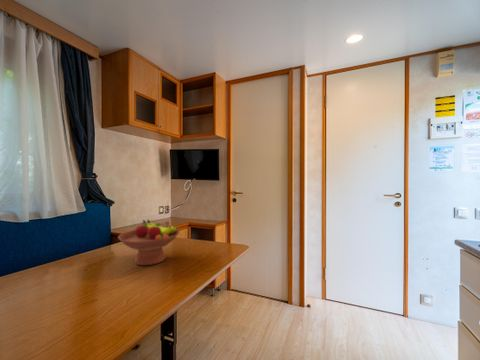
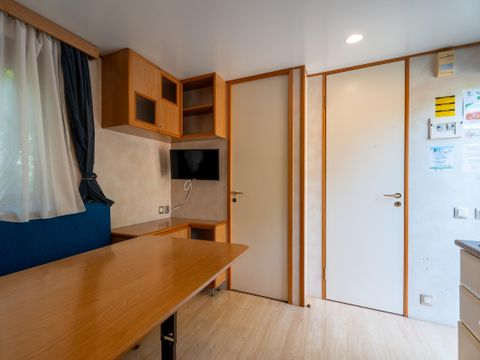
- fruit bowl [117,219,181,267]
